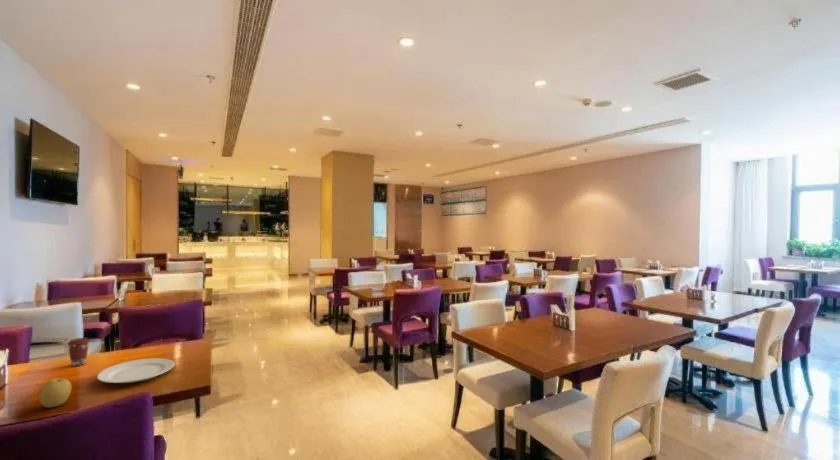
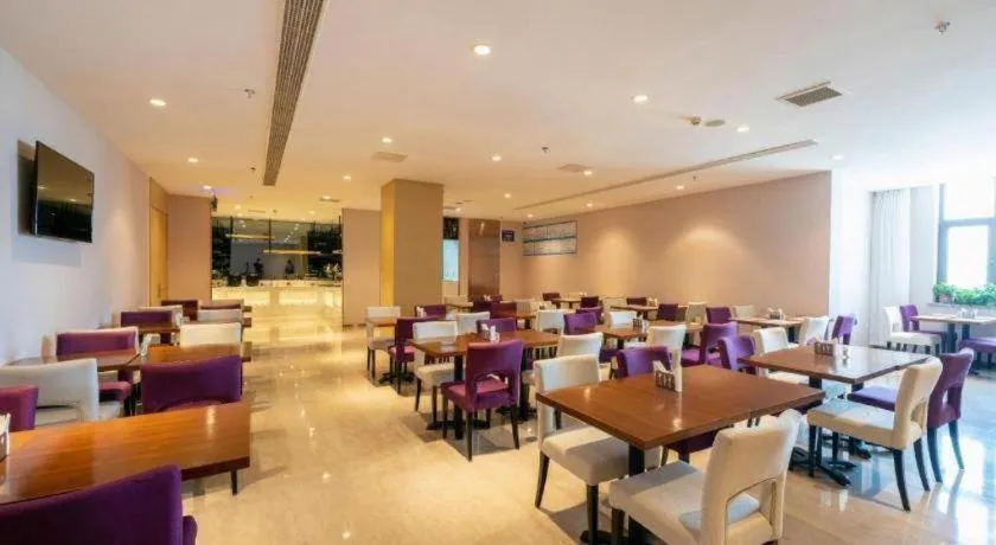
- coffee cup [66,337,91,367]
- fruit [38,377,73,409]
- chinaware [96,357,175,384]
